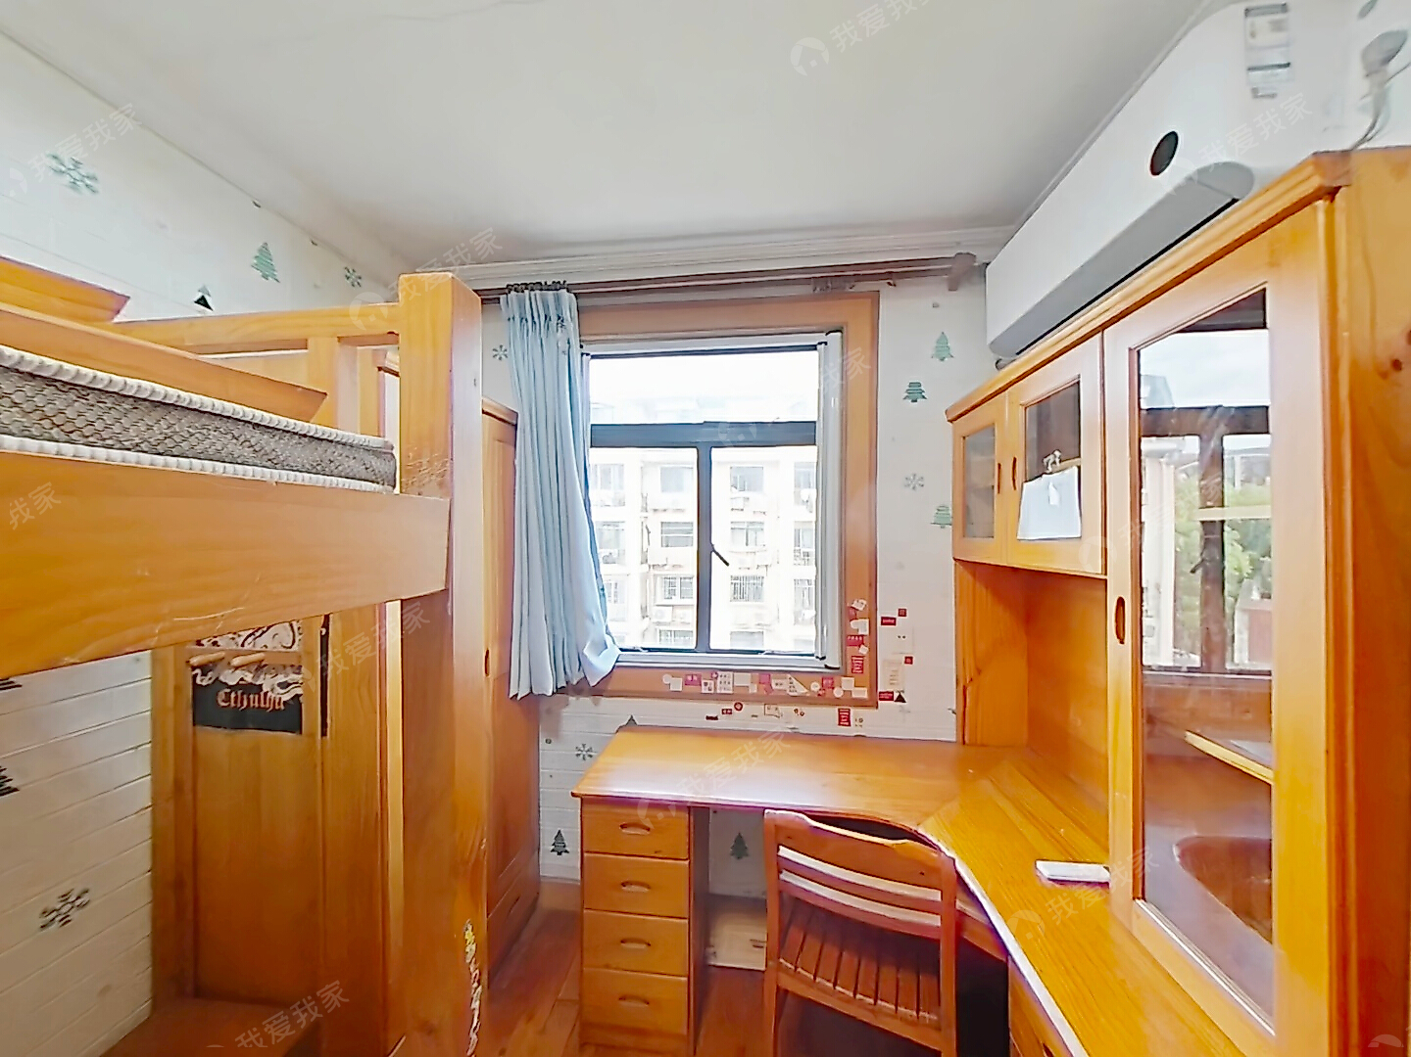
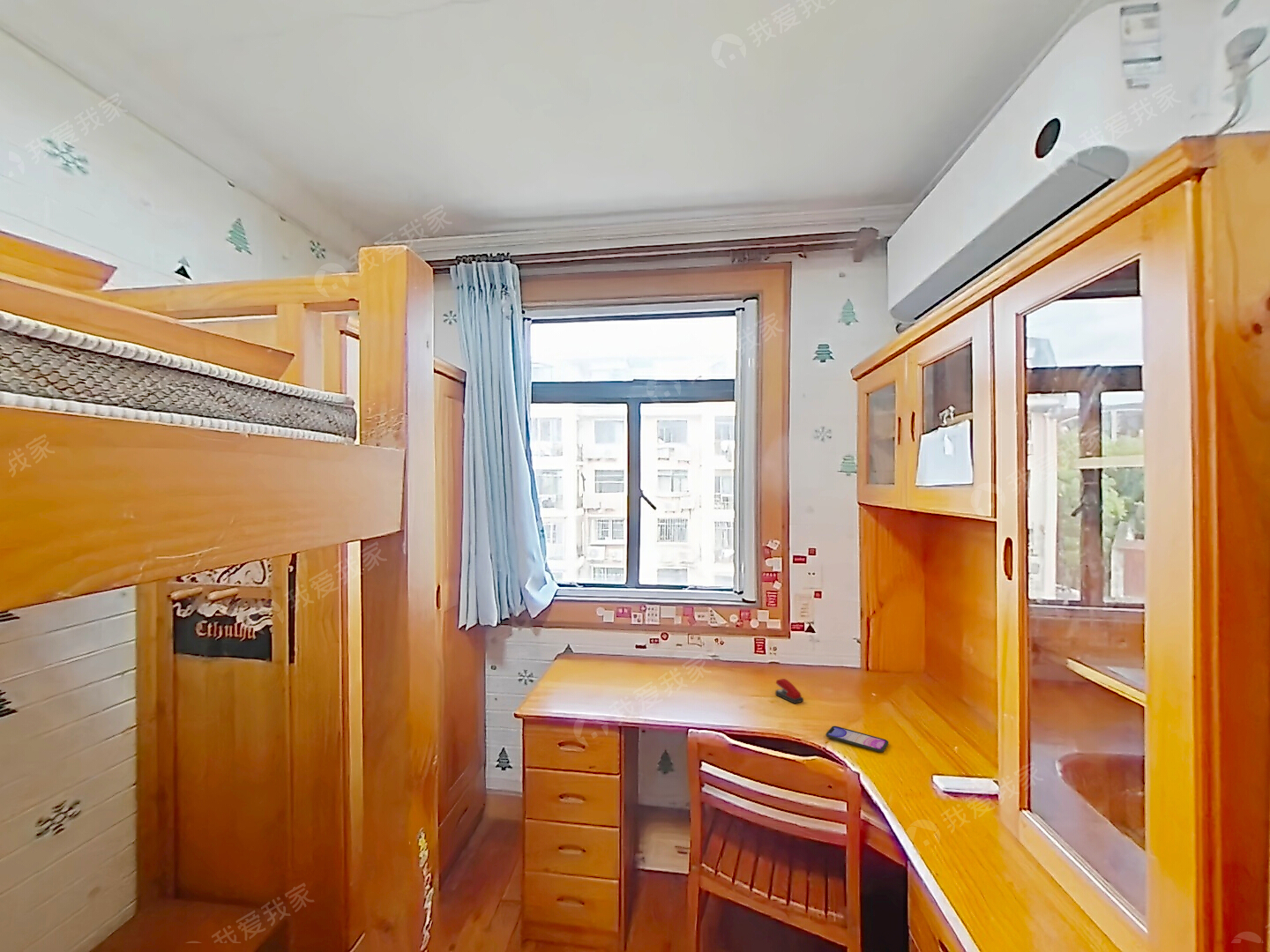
+ stapler [774,678,804,704]
+ smartphone [825,725,889,753]
